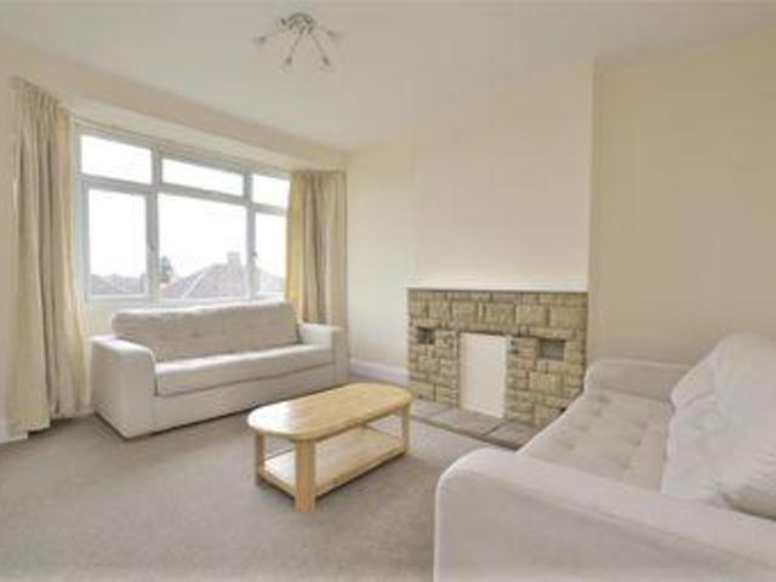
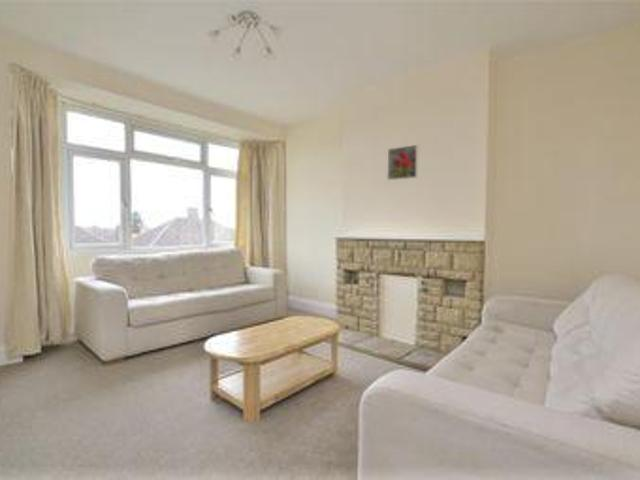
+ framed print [386,144,420,181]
